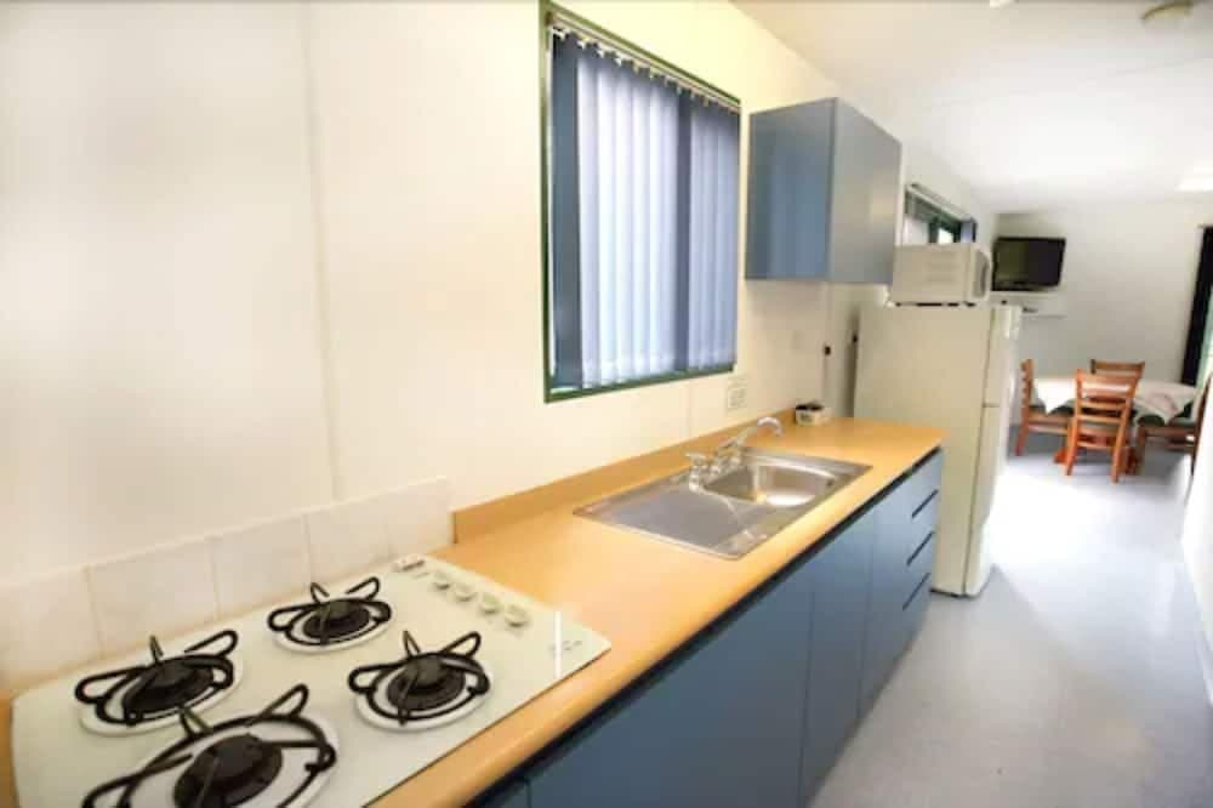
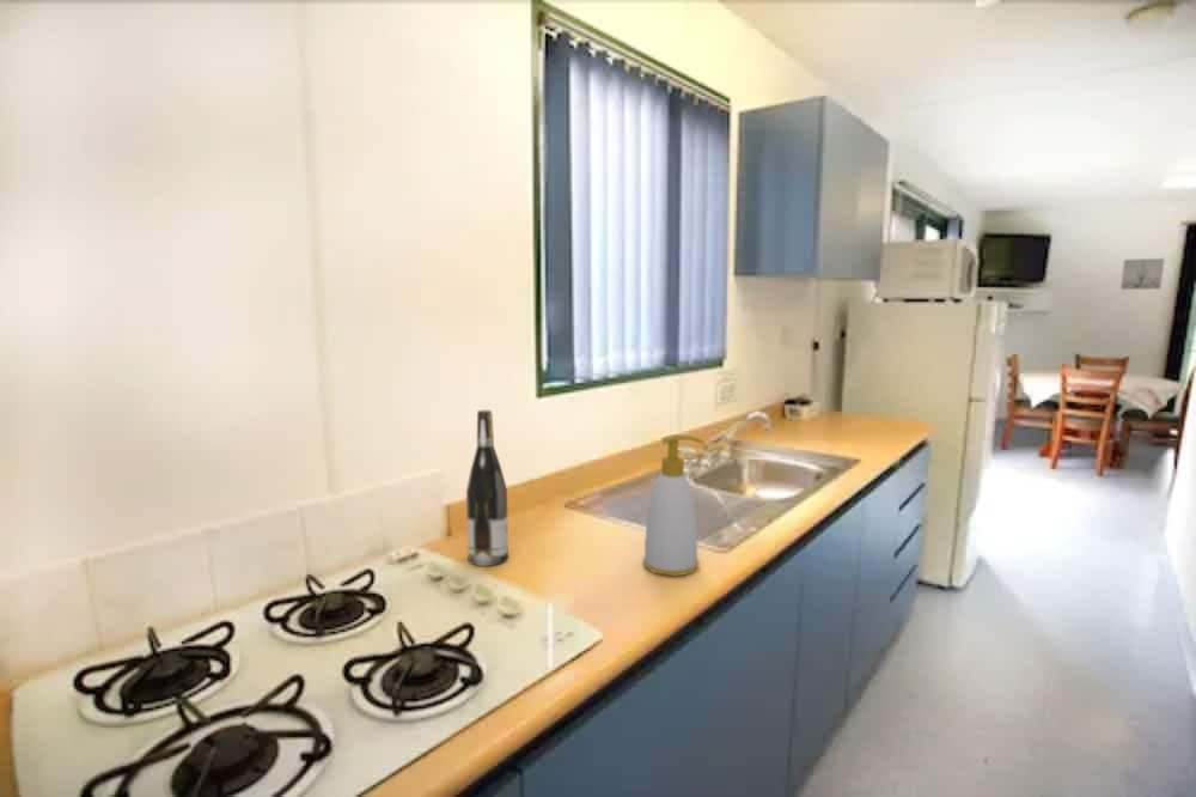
+ wine bottle [465,409,509,567]
+ soap bottle [641,433,706,577]
+ wall art [1119,257,1166,291]
